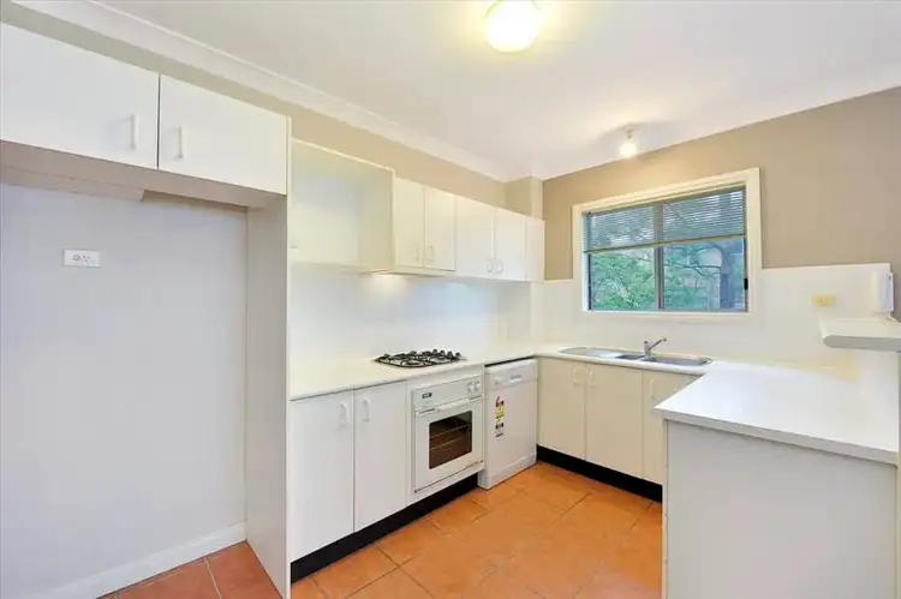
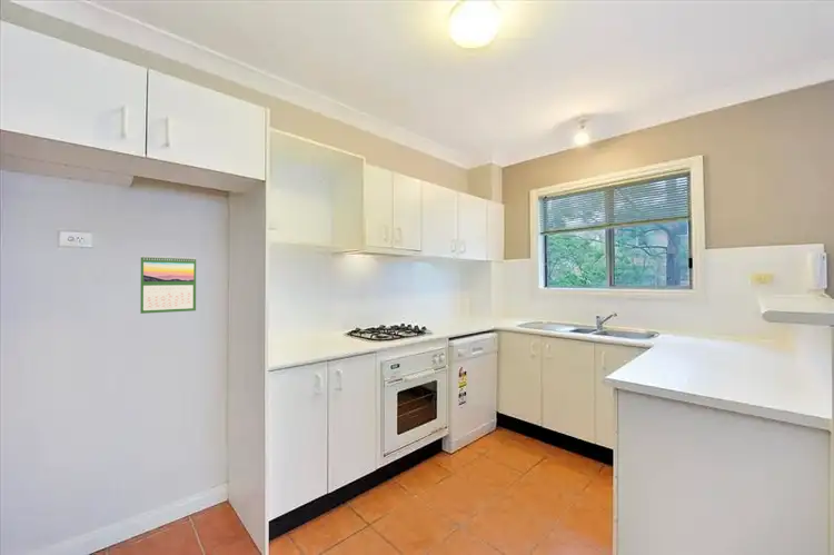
+ calendar [139,255,197,315]
